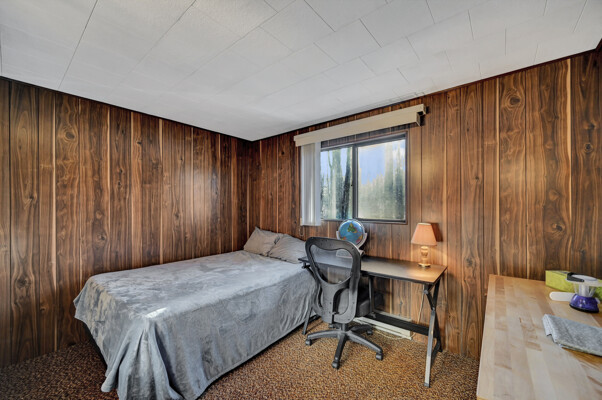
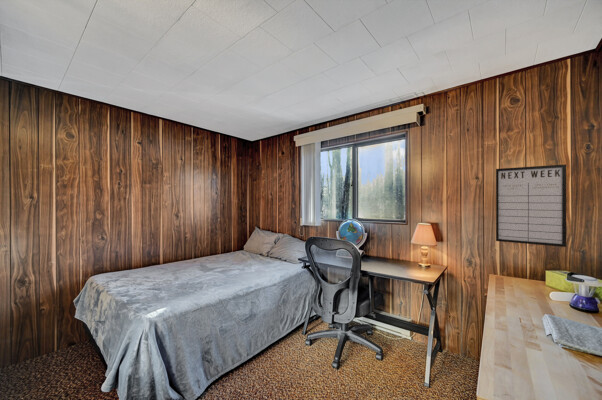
+ writing board [495,163,567,248]
